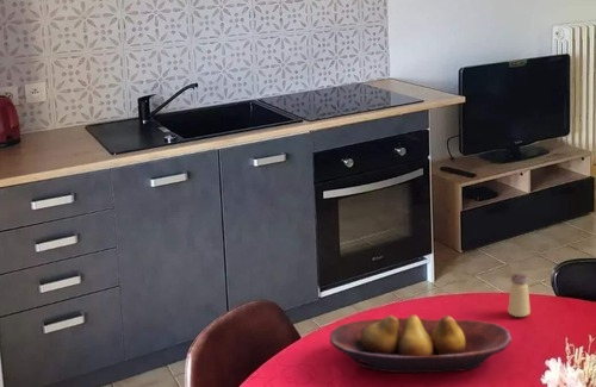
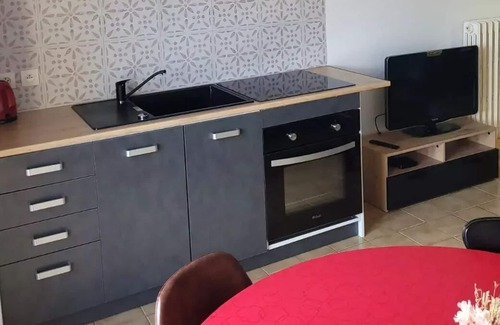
- saltshaker [507,273,532,318]
- fruit bowl [329,313,513,374]
